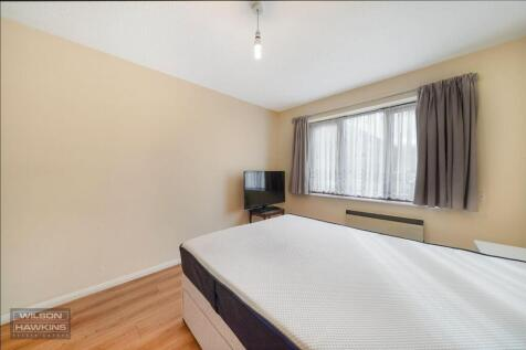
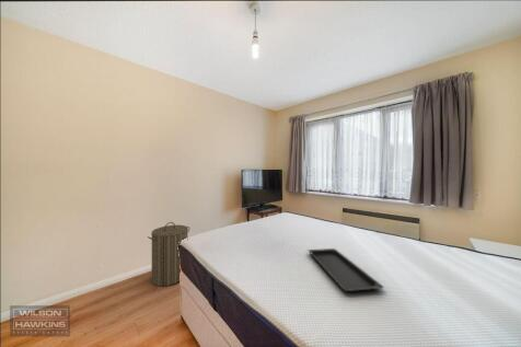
+ laundry hamper [147,221,190,287]
+ serving tray [308,247,384,292]
